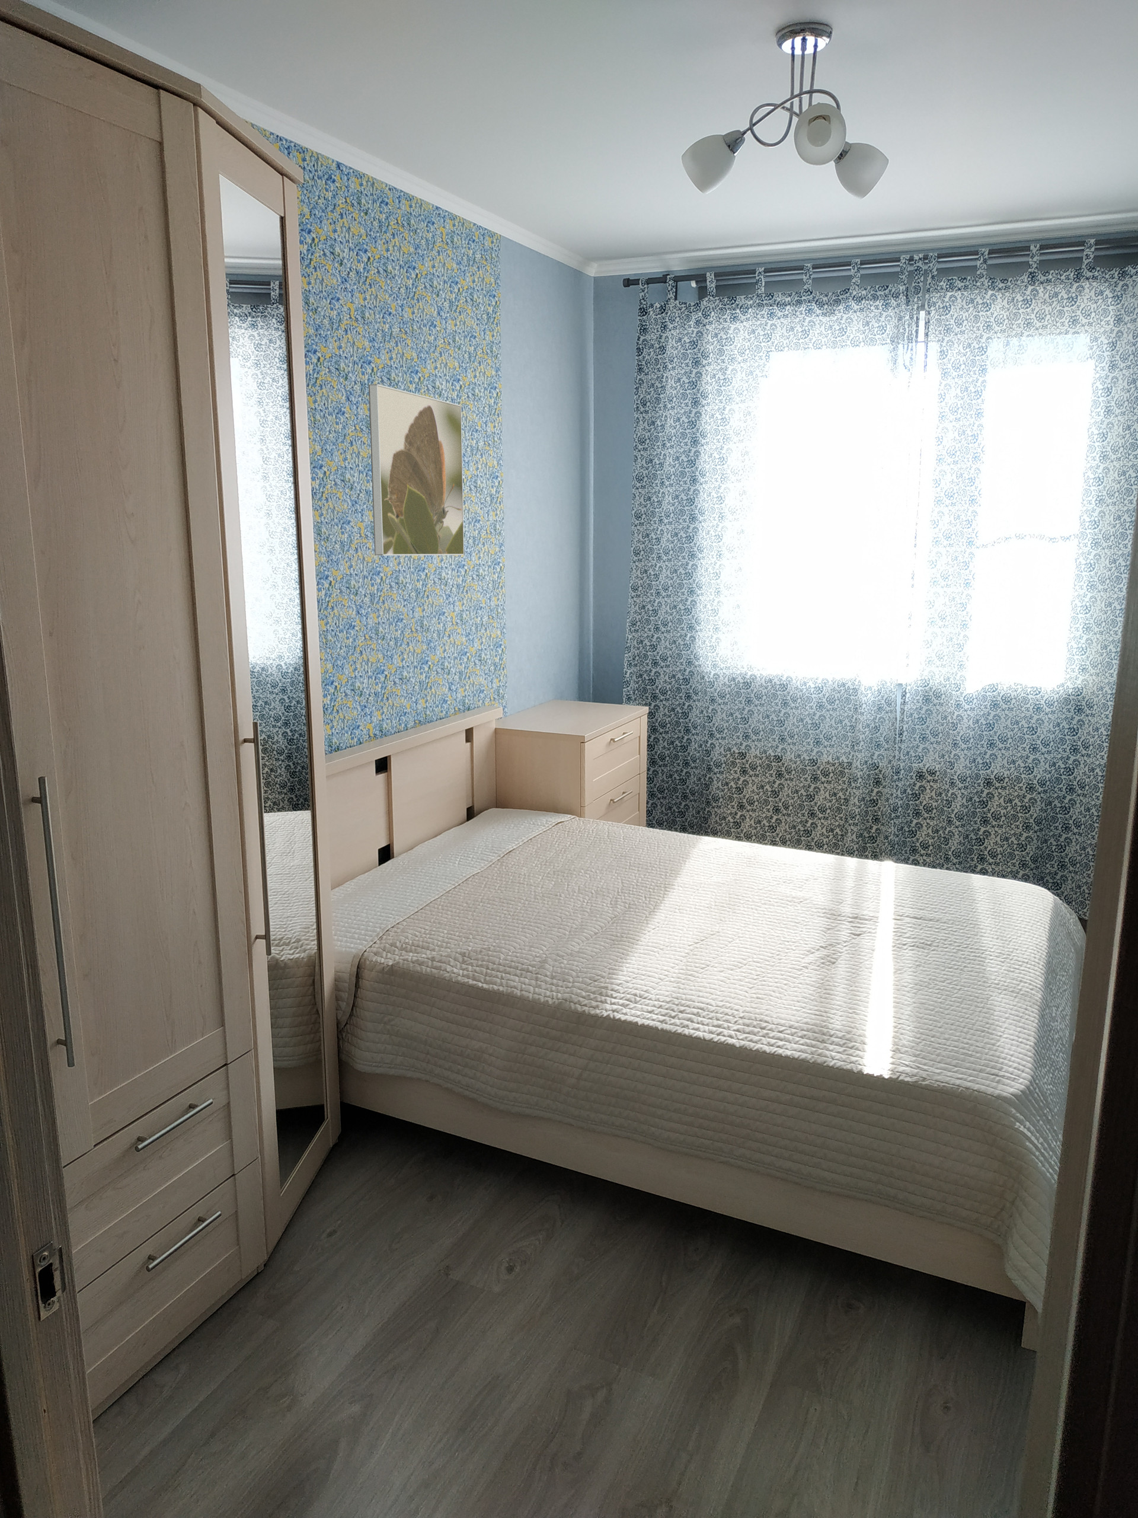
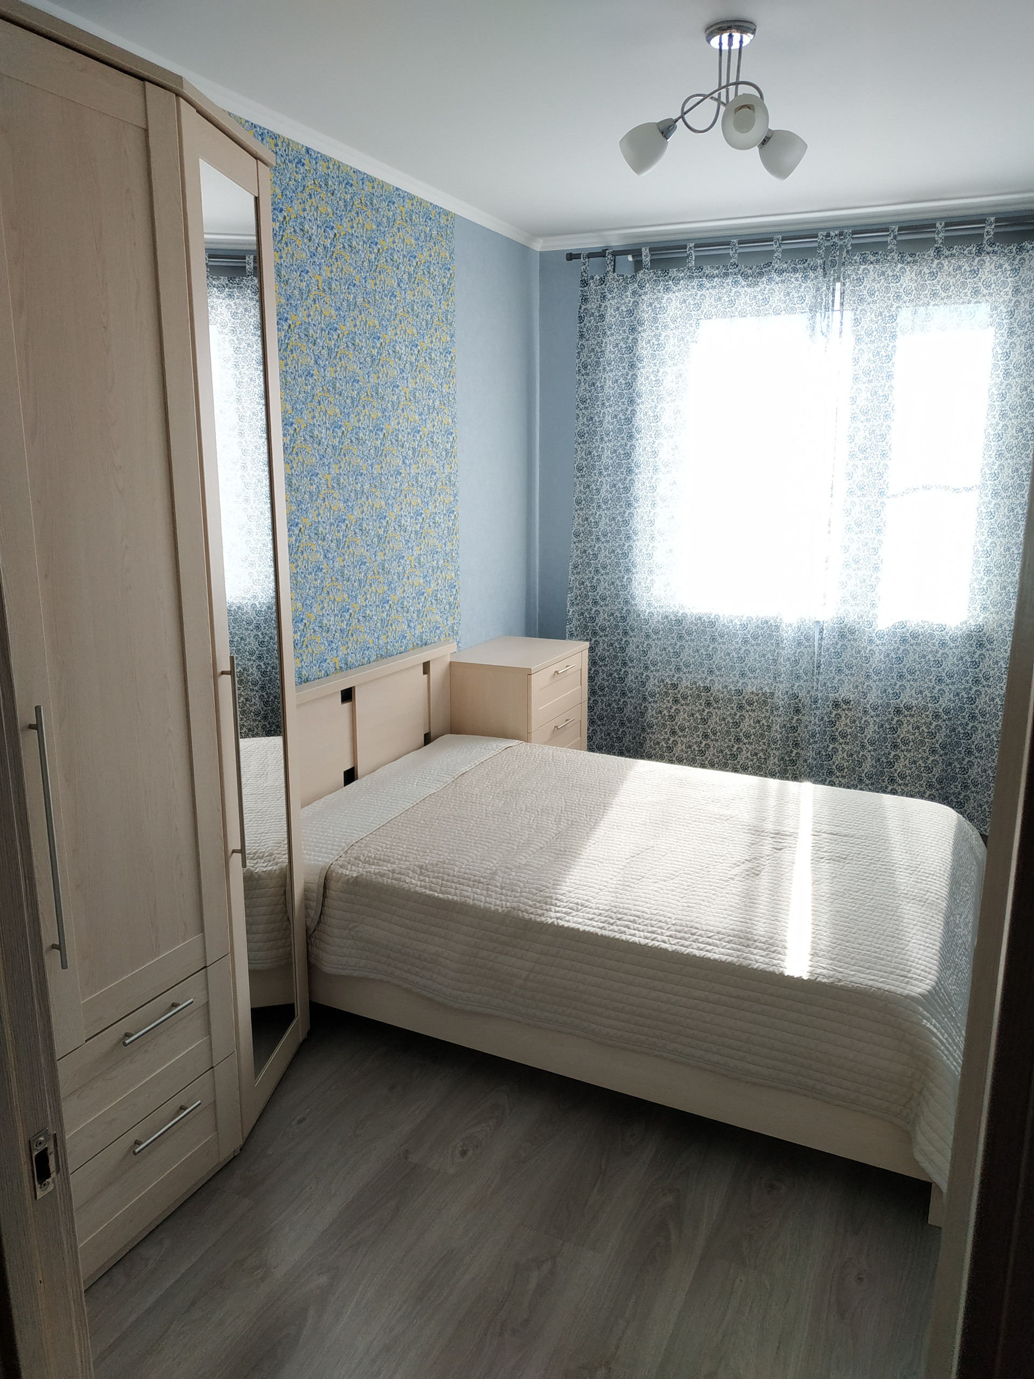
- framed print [368,382,465,556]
